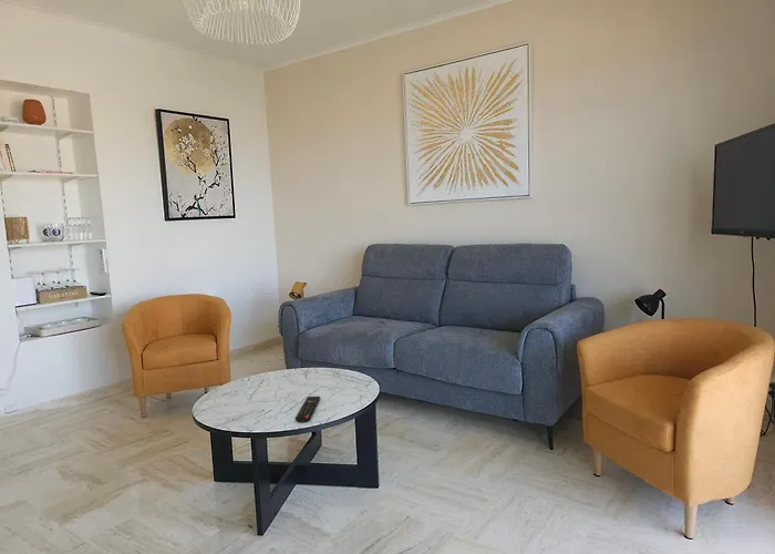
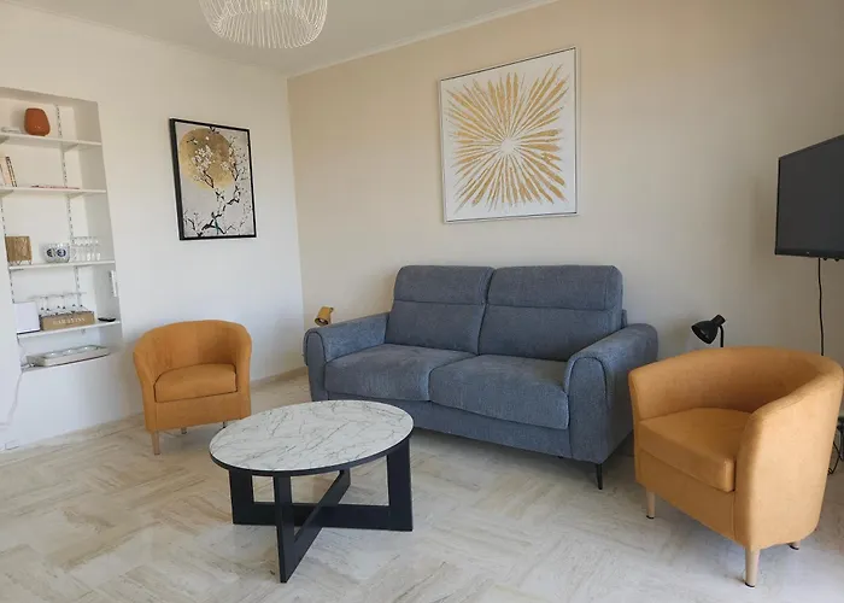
- remote control [294,396,321,423]
